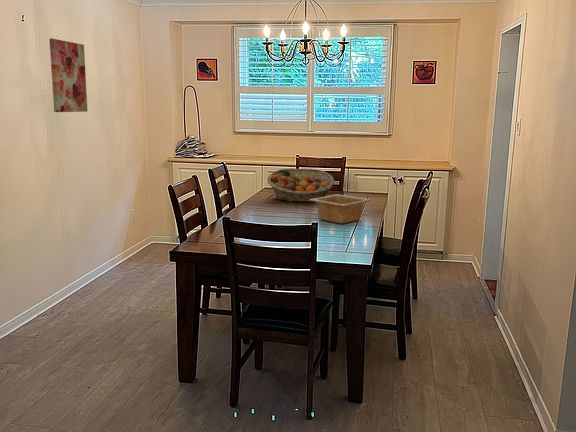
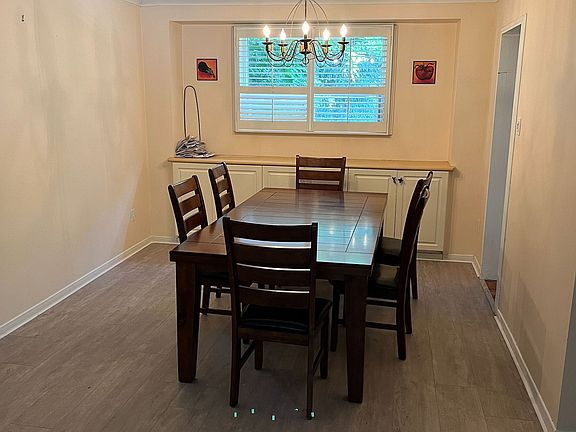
- serving bowl [309,193,372,224]
- fruit basket [267,168,335,203]
- wall art [48,38,88,113]
